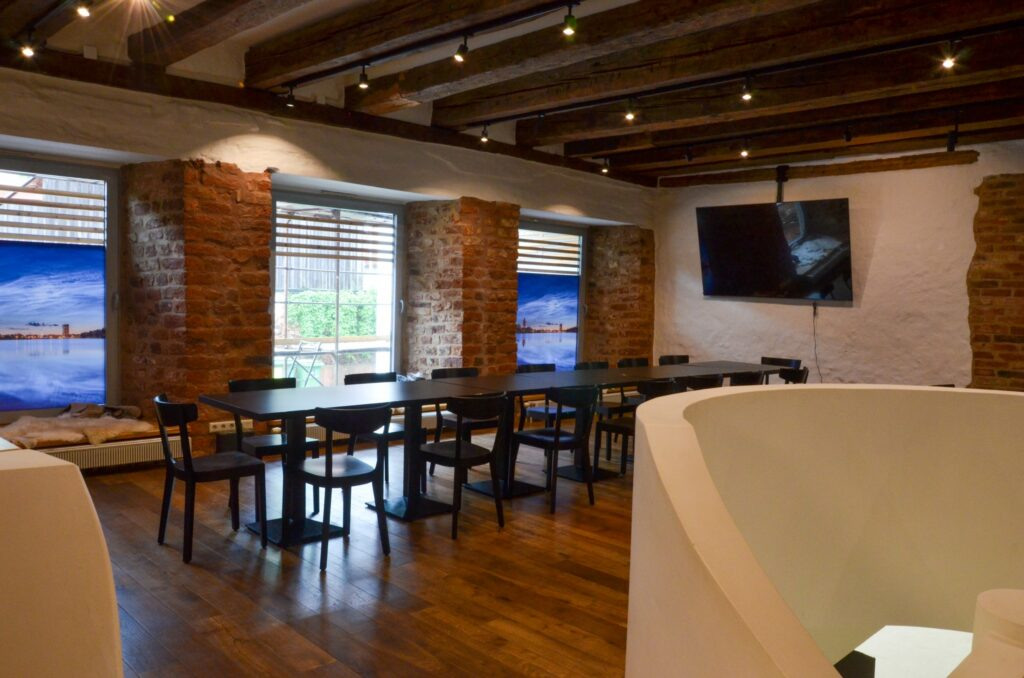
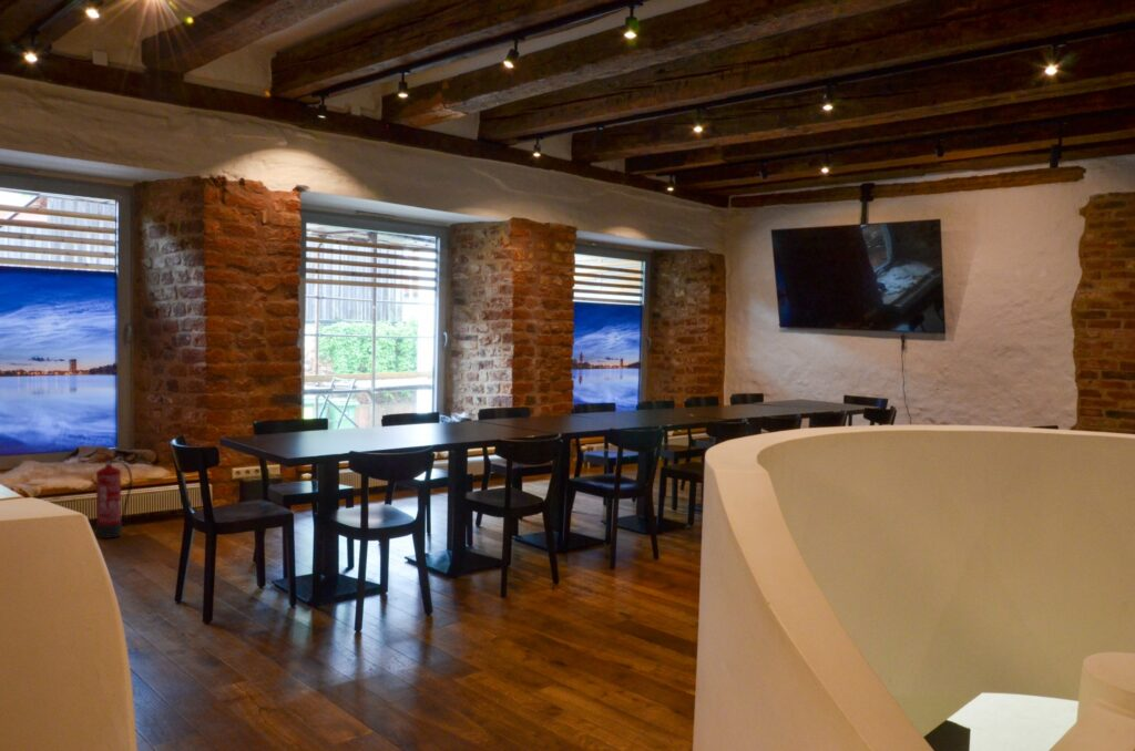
+ fire extinguisher [92,451,133,539]
